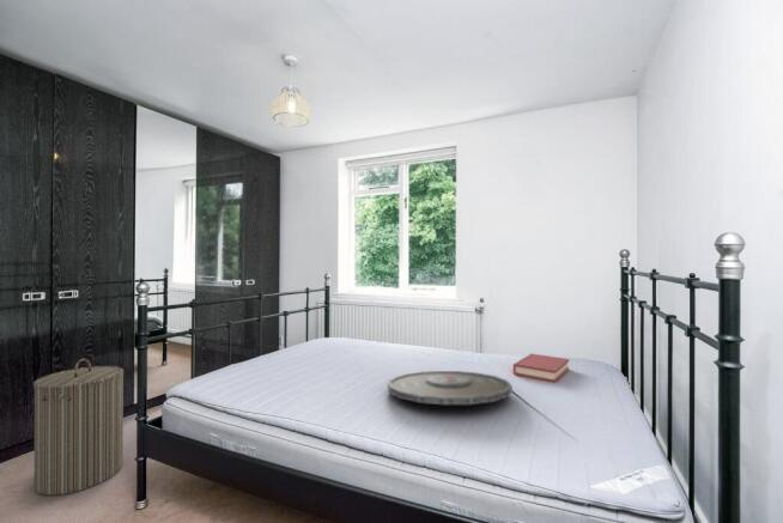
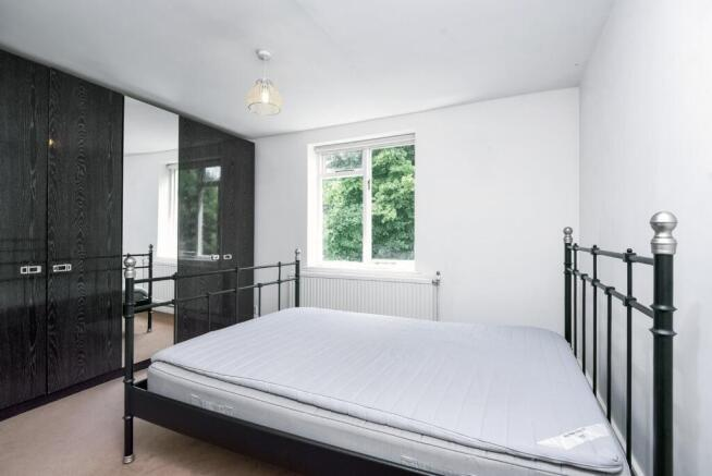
- hardback book [512,353,570,383]
- serving tray [387,370,514,406]
- laundry hamper [32,358,125,497]
